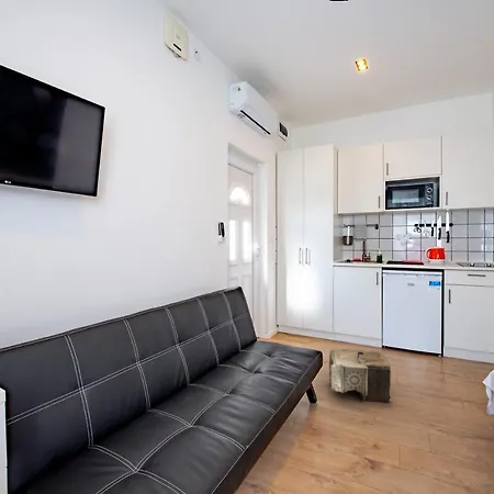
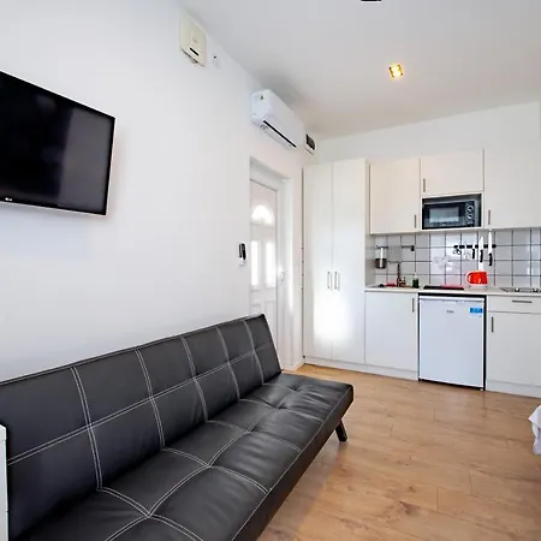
- pouf [328,348,392,404]
